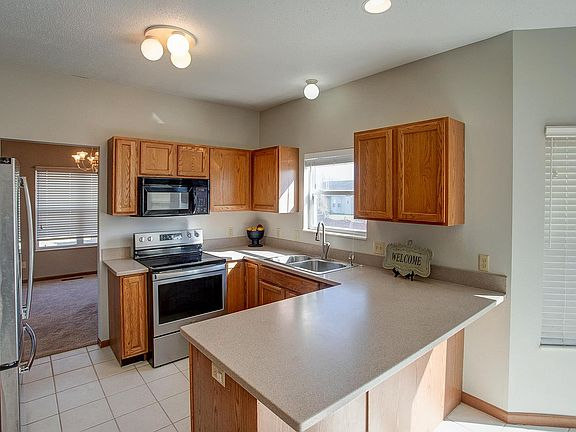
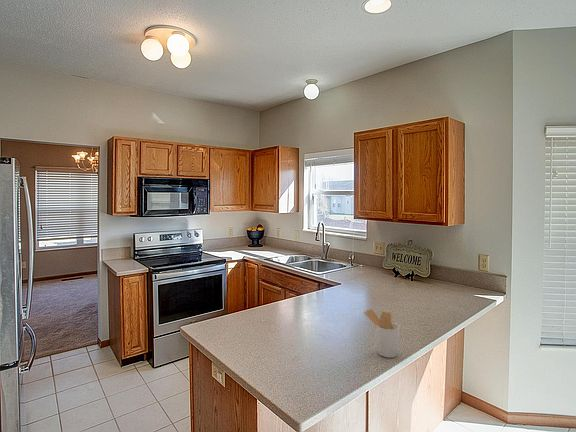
+ utensil holder [363,308,401,358]
